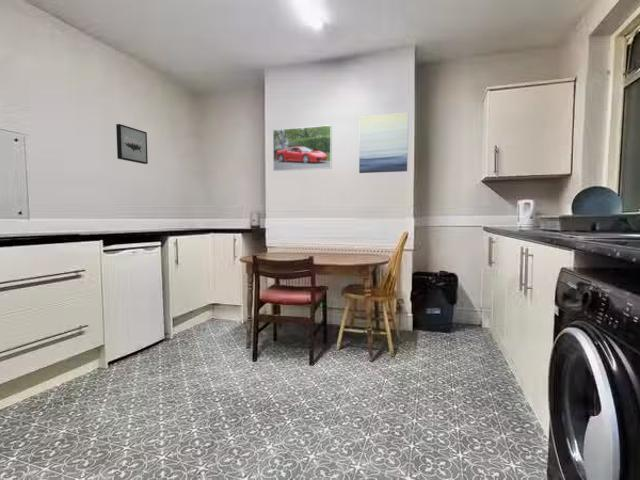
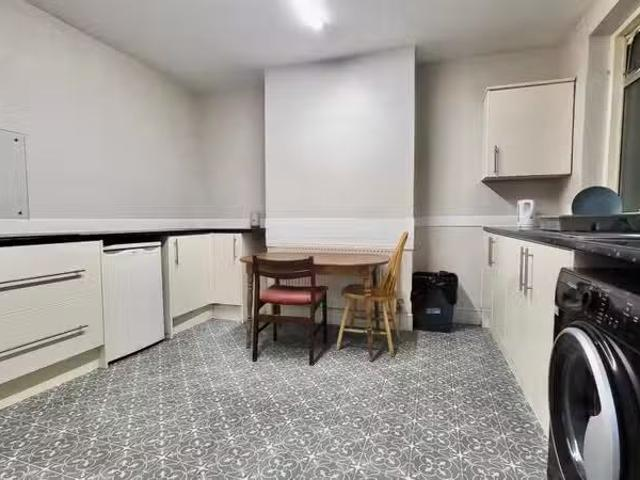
- wall art [115,123,149,165]
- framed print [272,124,333,172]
- wall art [358,112,409,174]
